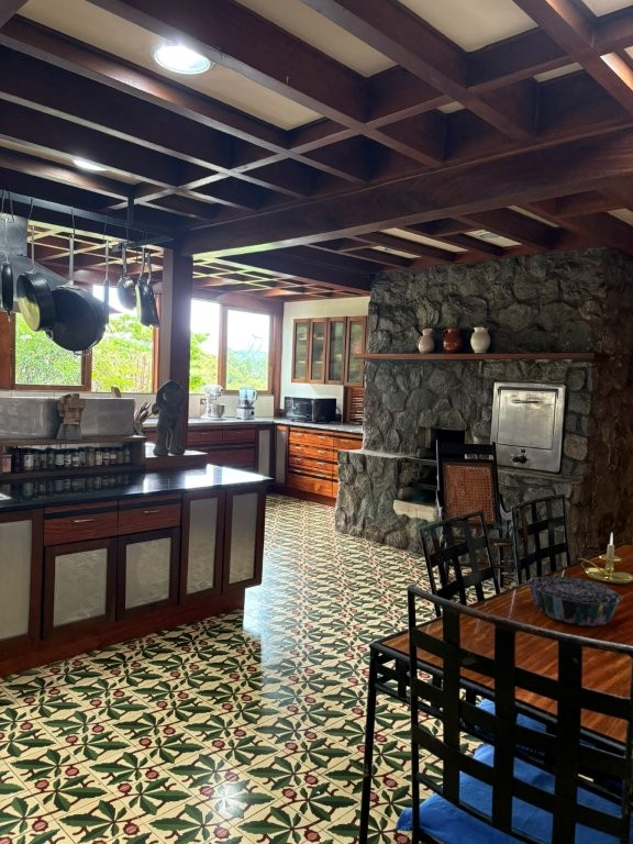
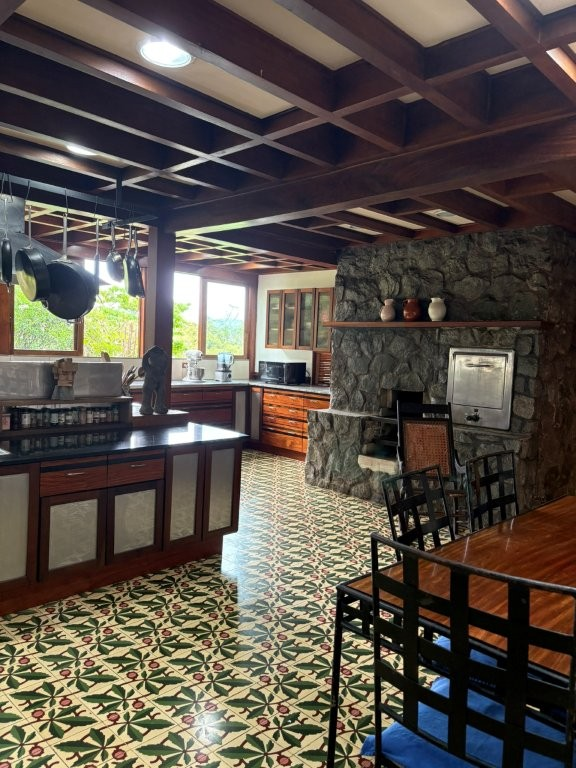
- decorative bowl [526,575,623,628]
- candle holder [577,532,633,585]
